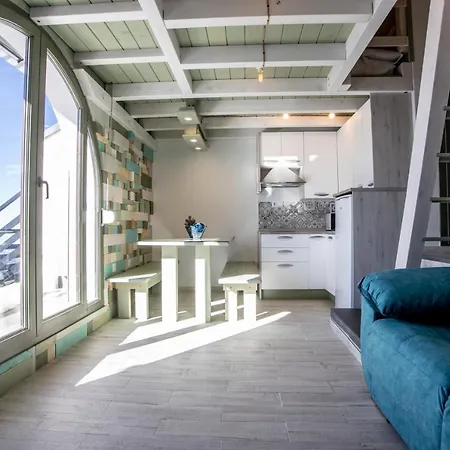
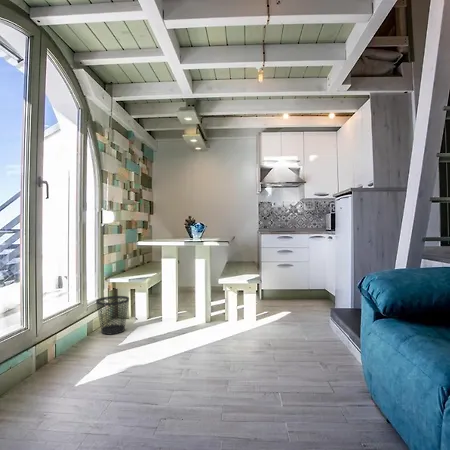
+ wastebasket [95,295,130,336]
